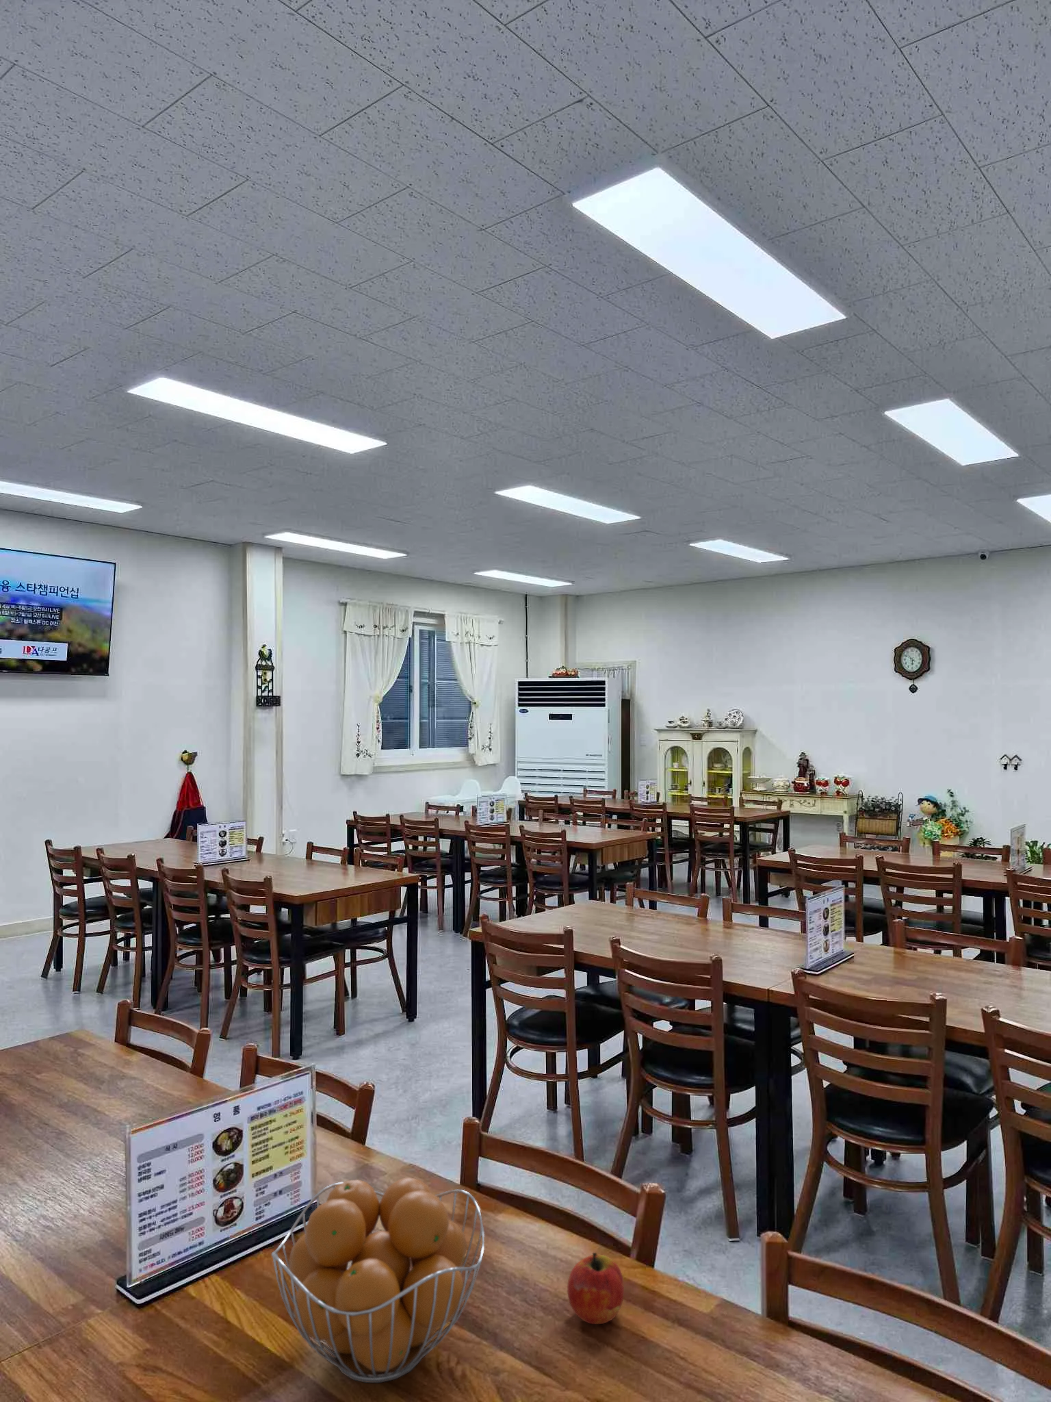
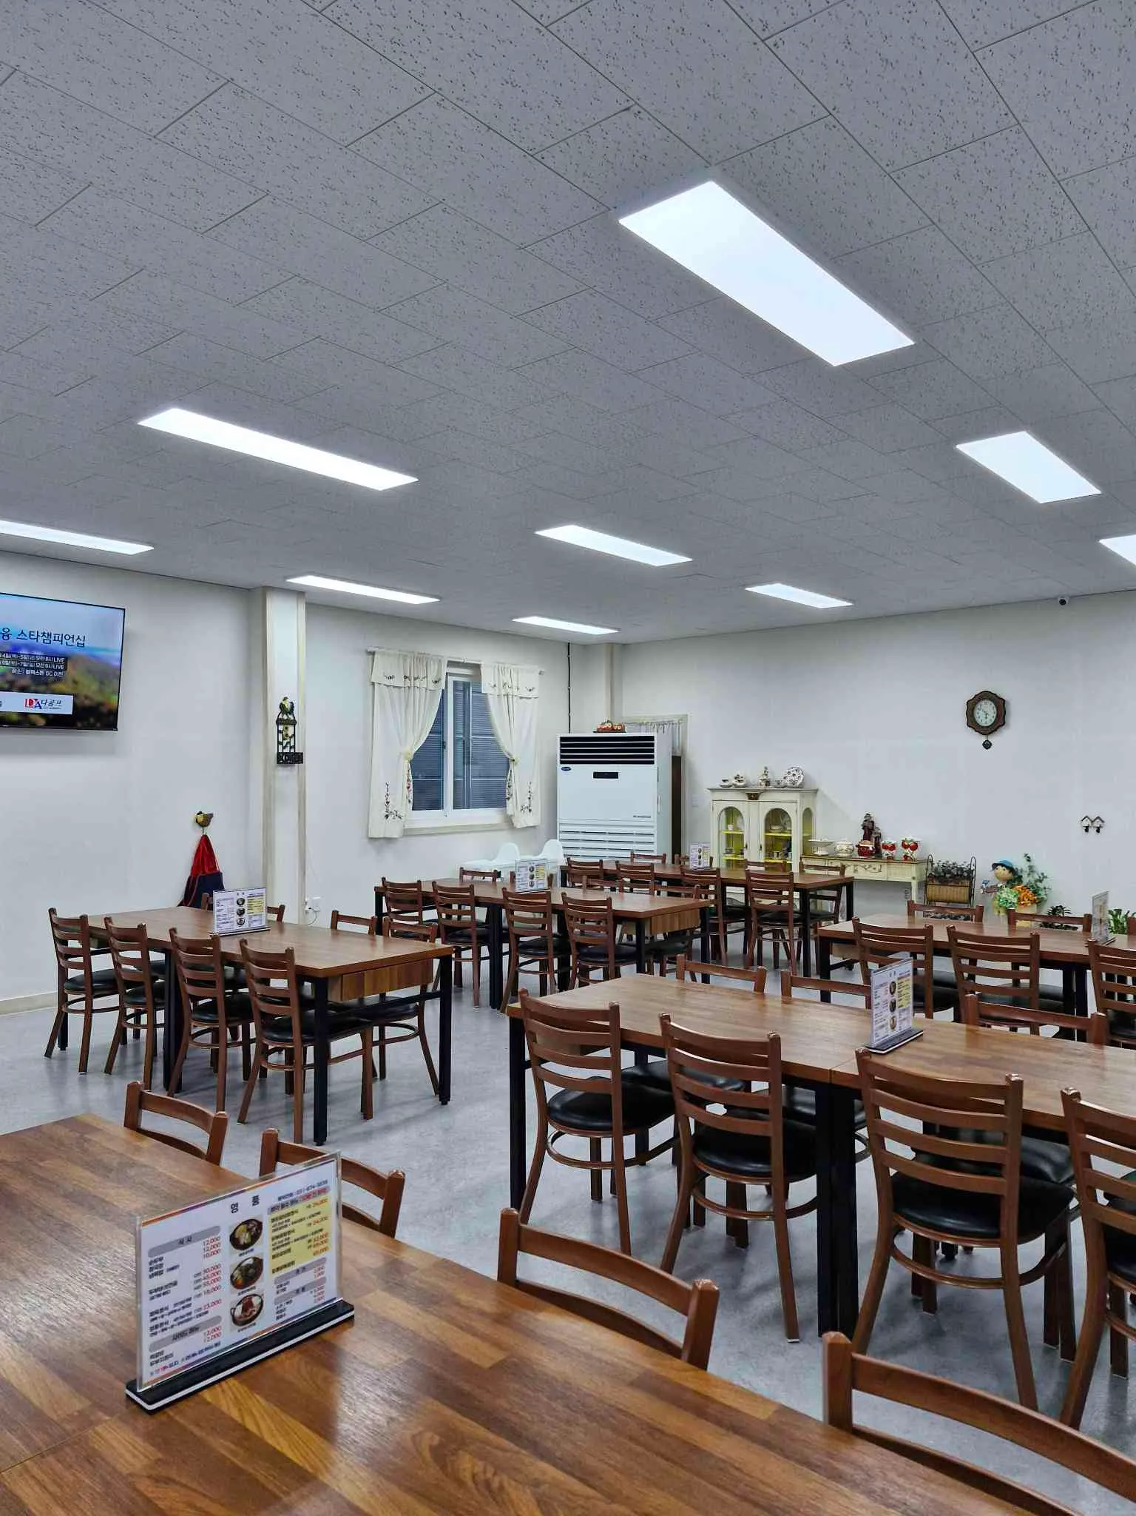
- apple [566,1252,625,1325]
- fruit basket [270,1177,485,1383]
